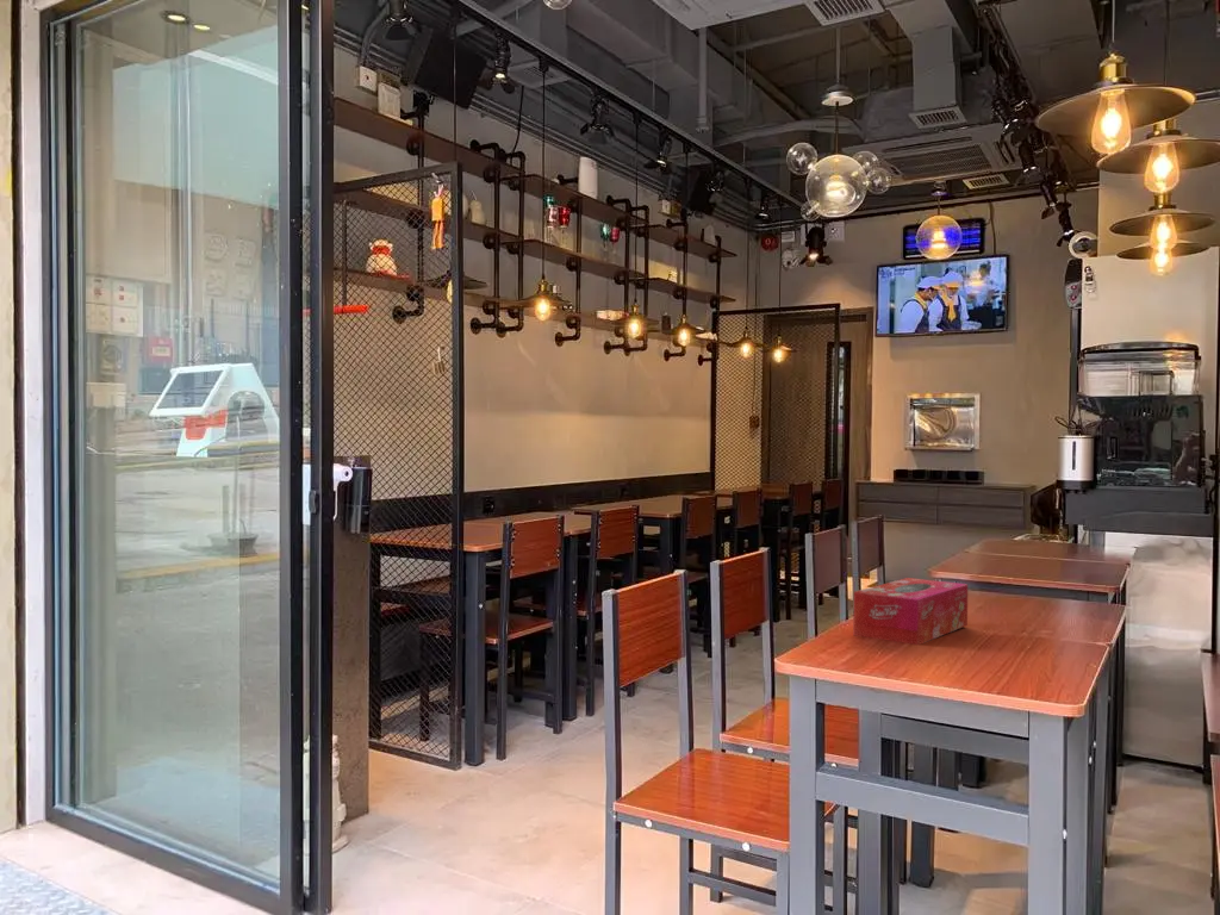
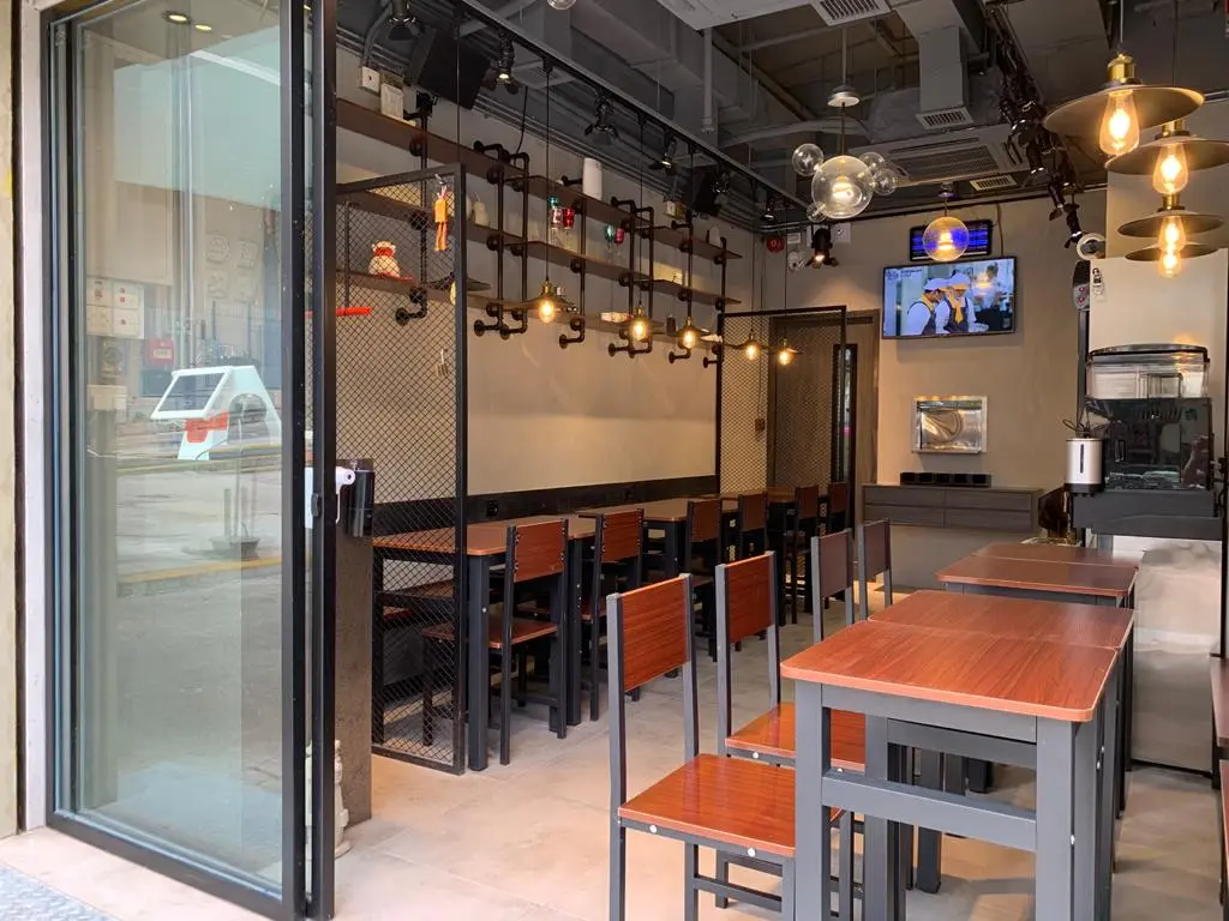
- tissue box [852,577,969,646]
